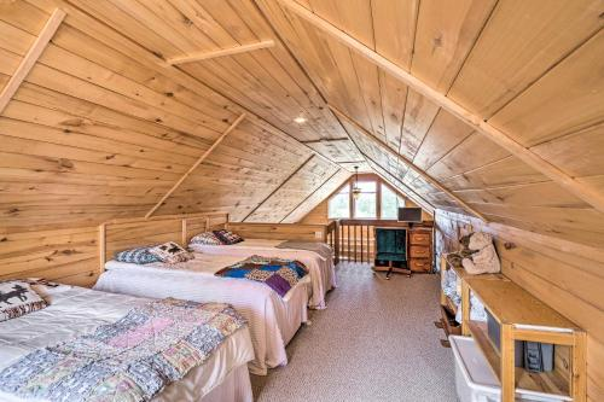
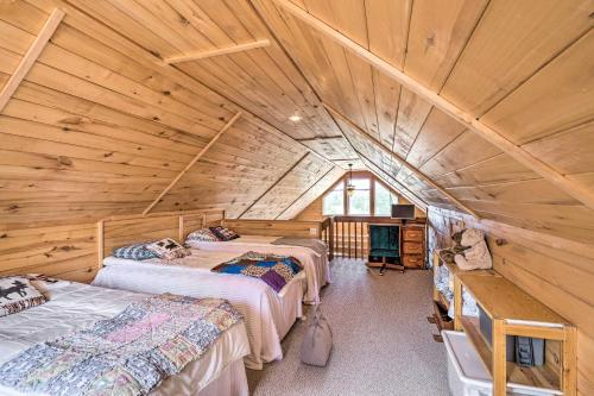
+ duffel bag [299,301,334,367]
